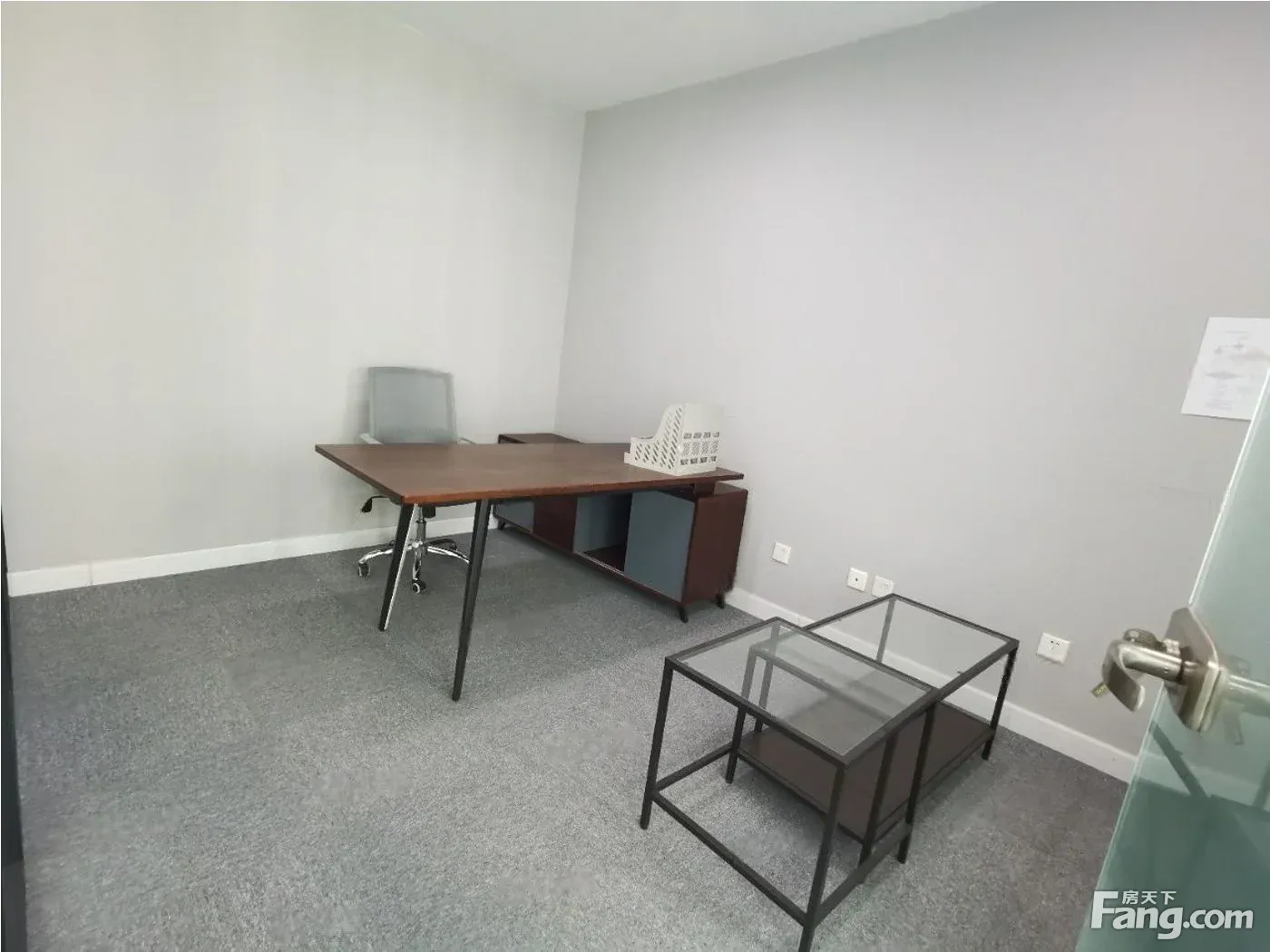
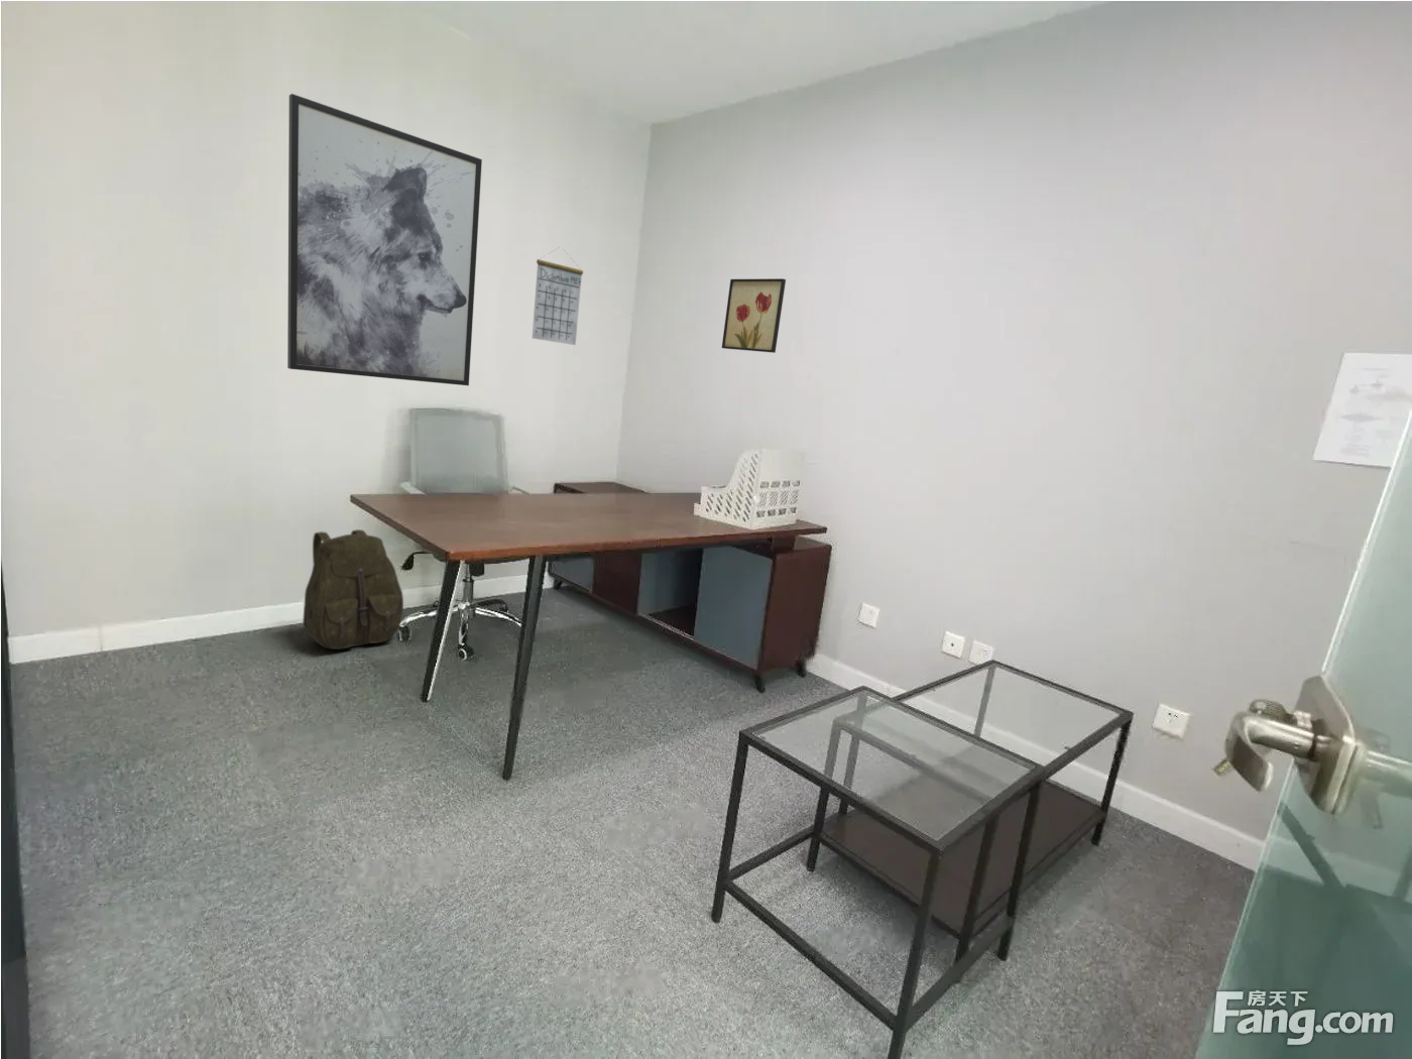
+ backpack [301,528,405,651]
+ calendar [531,247,584,346]
+ wall art [722,277,787,354]
+ wall art [287,92,484,386]
